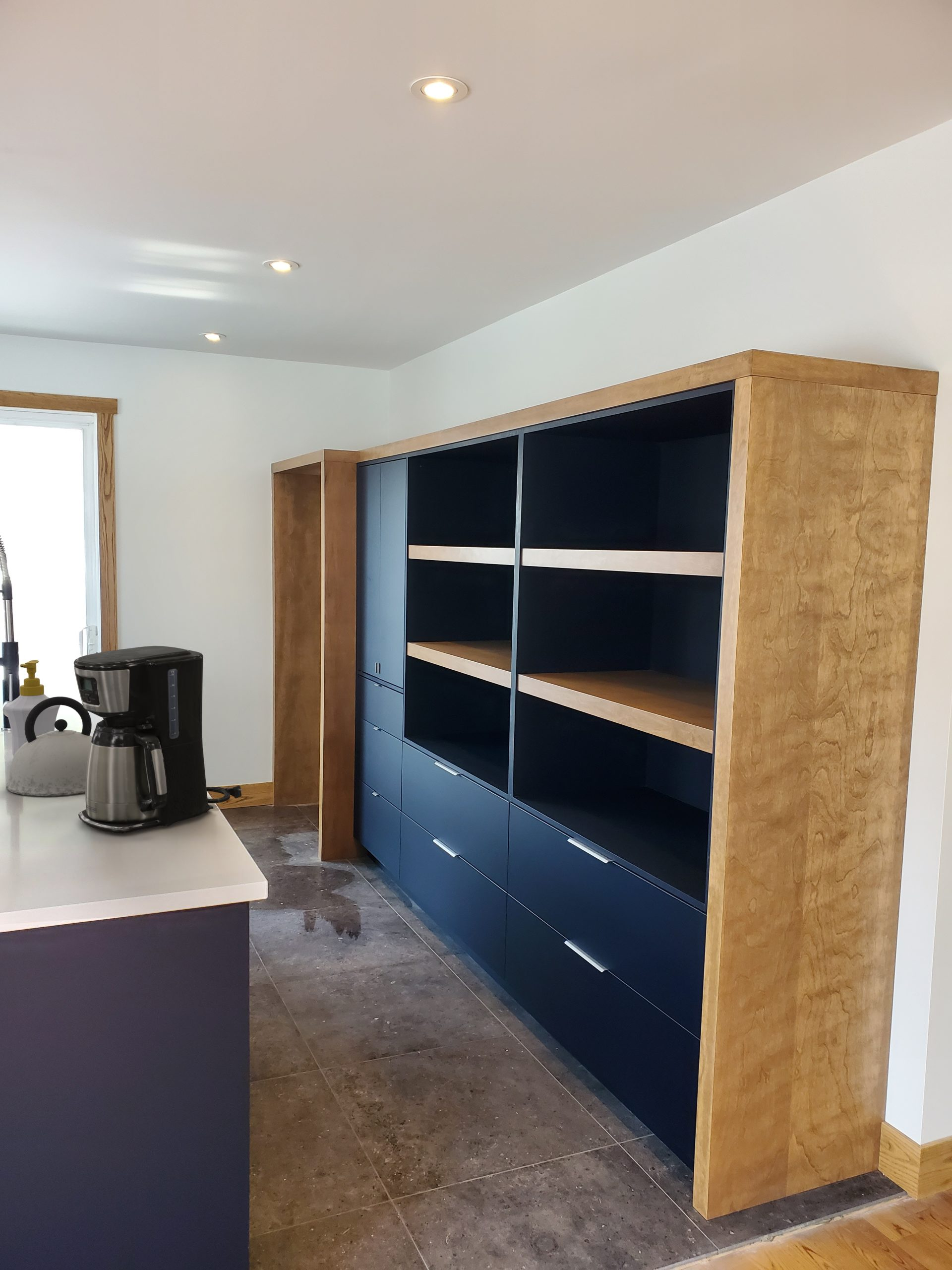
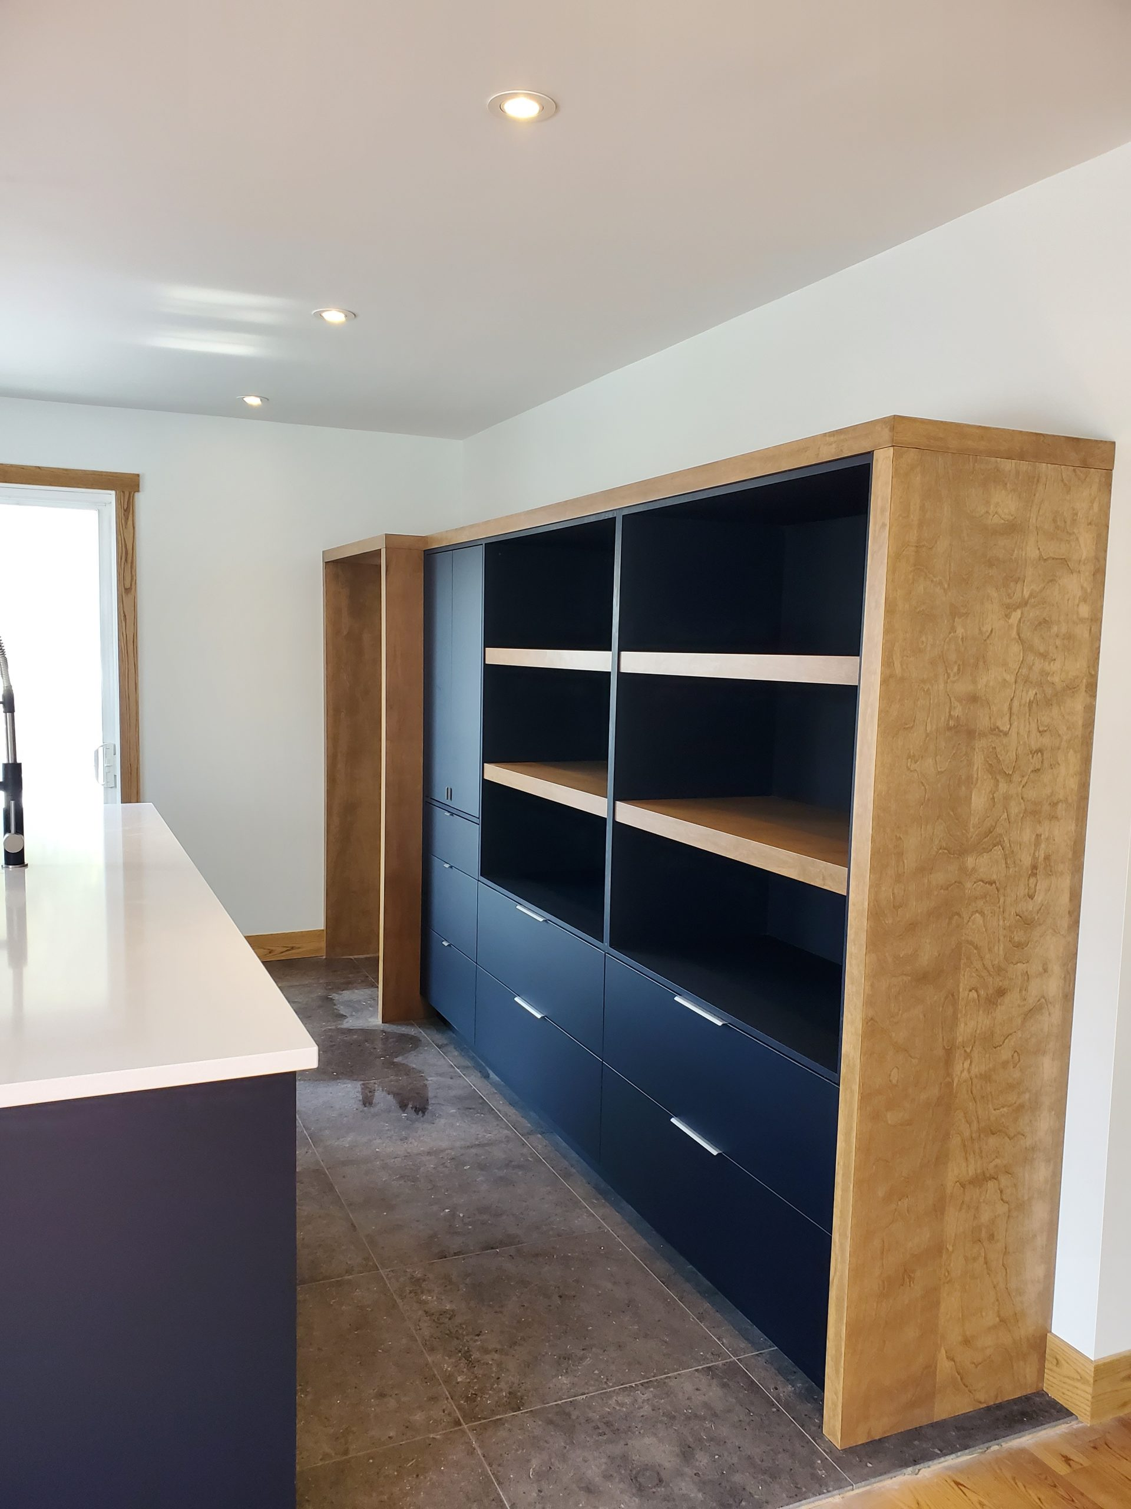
- coffee maker [73,645,243,834]
- kettle [6,696,93,796]
- soap bottle [3,659,60,757]
